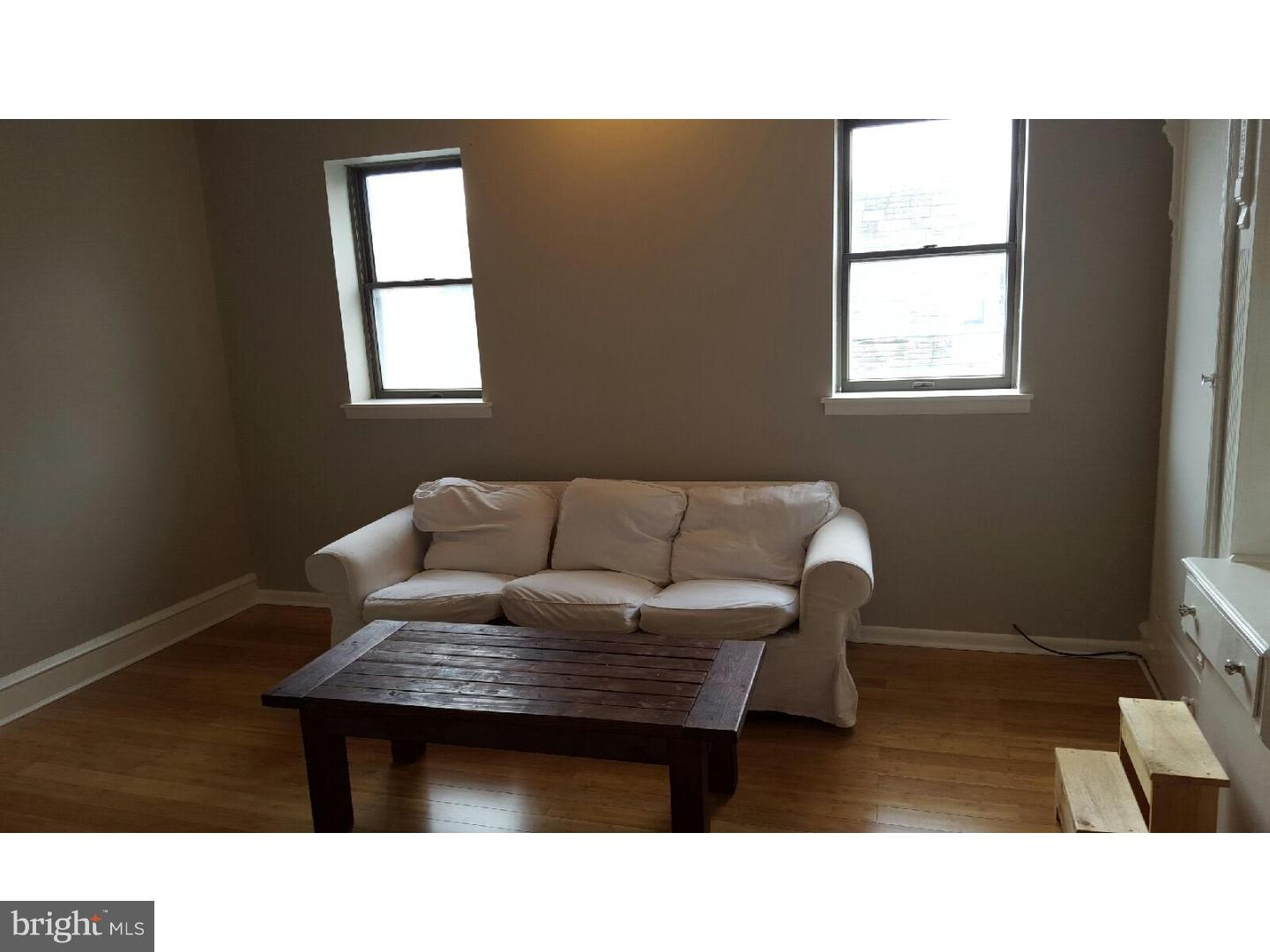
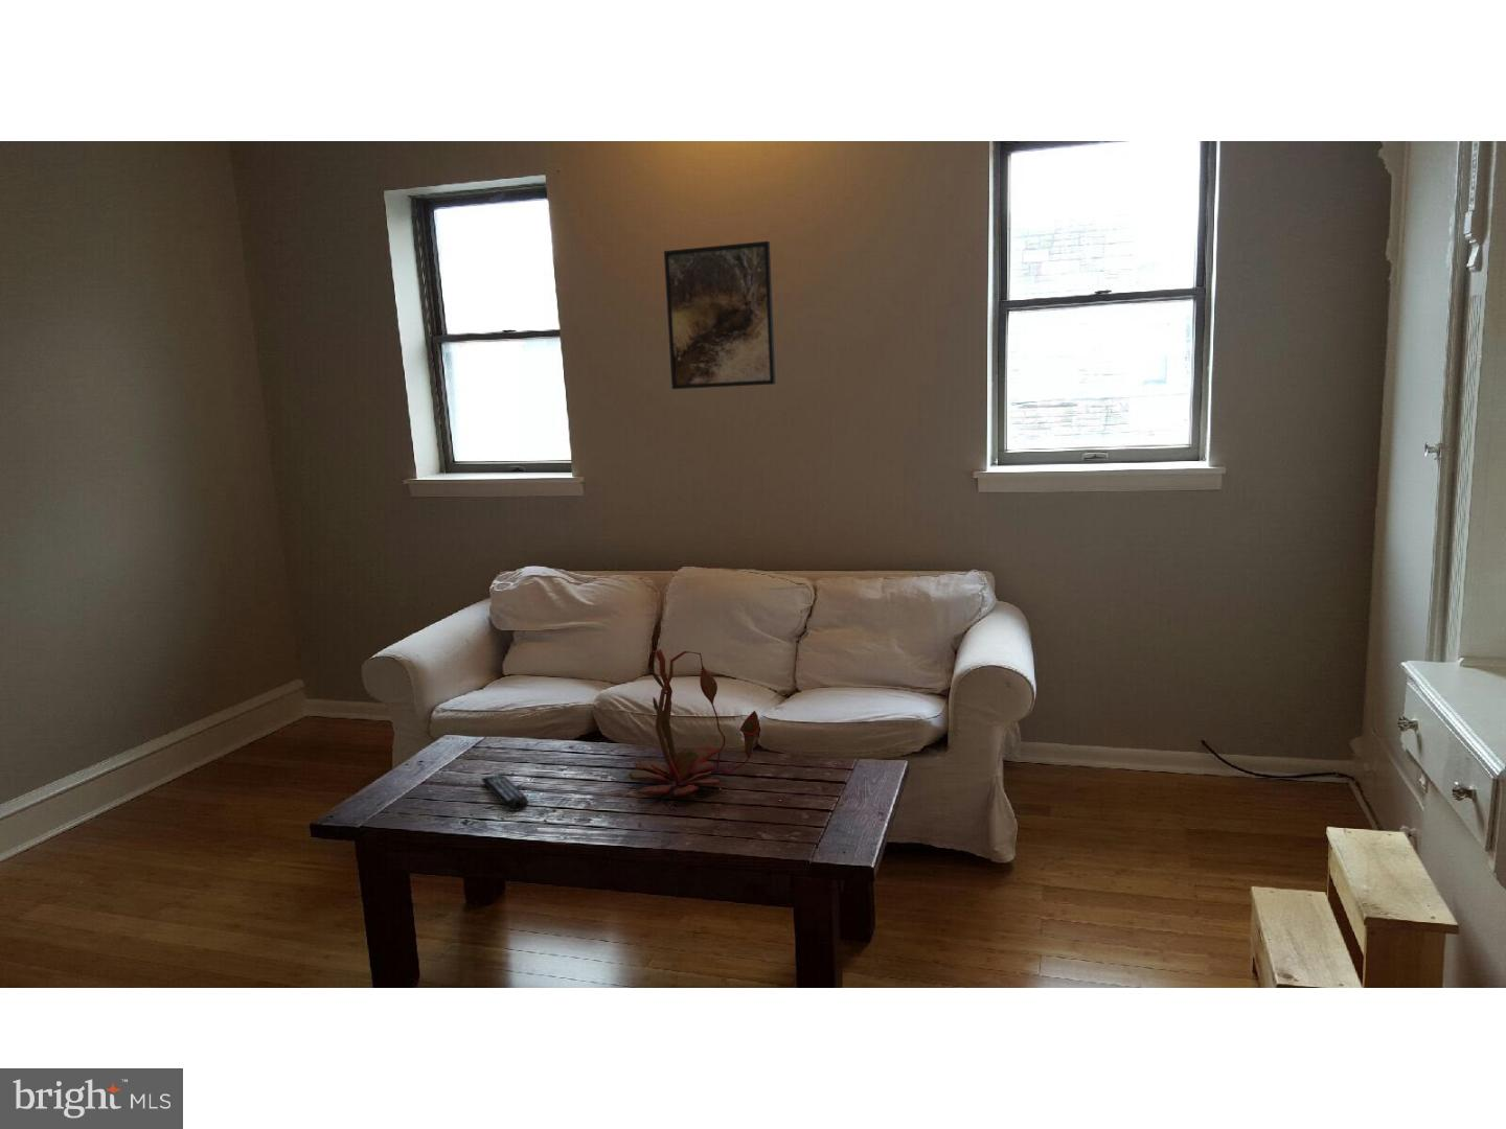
+ plant [627,649,760,797]
+ remote control [481,772,529,812]
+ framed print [663,241,776,390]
